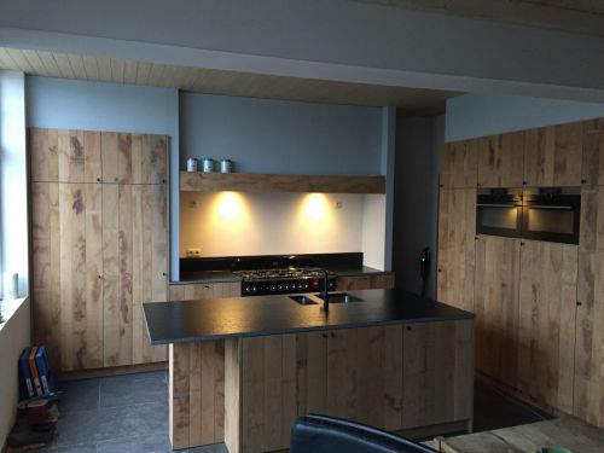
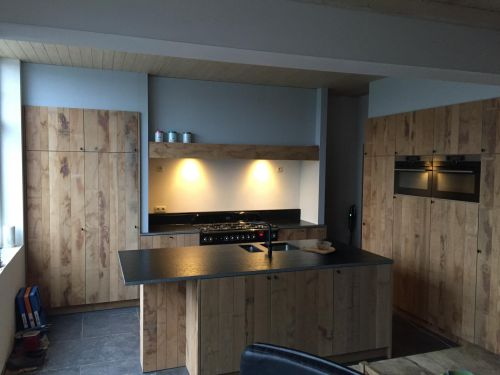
+ bowl [299,234,336,255]
